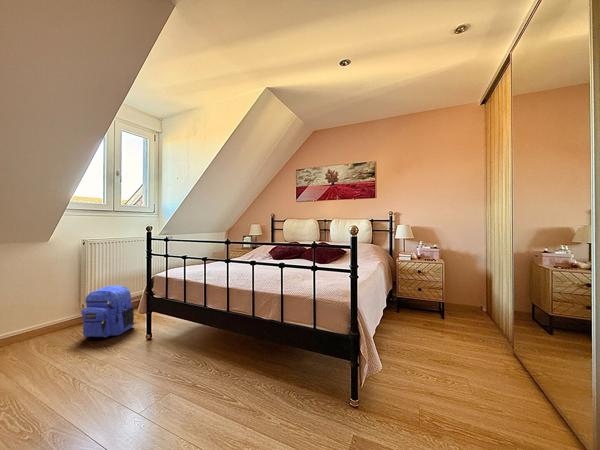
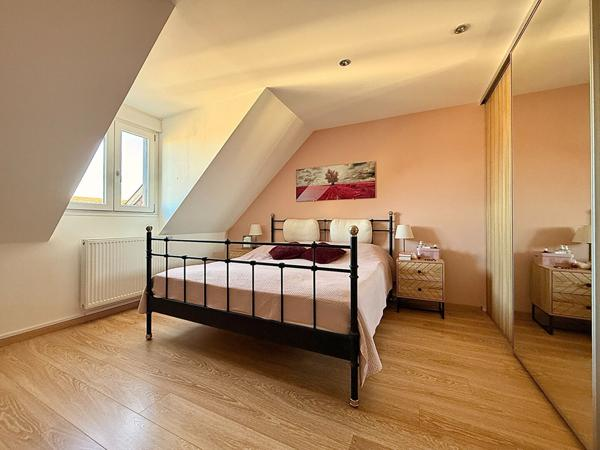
- backpack [81,284,136,338]
